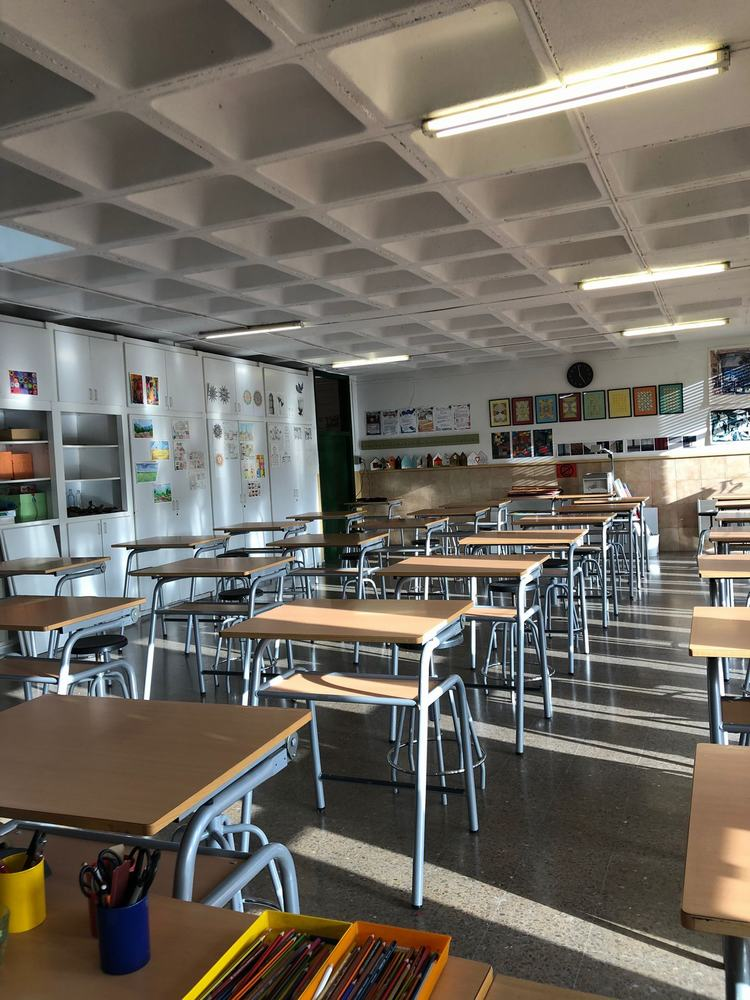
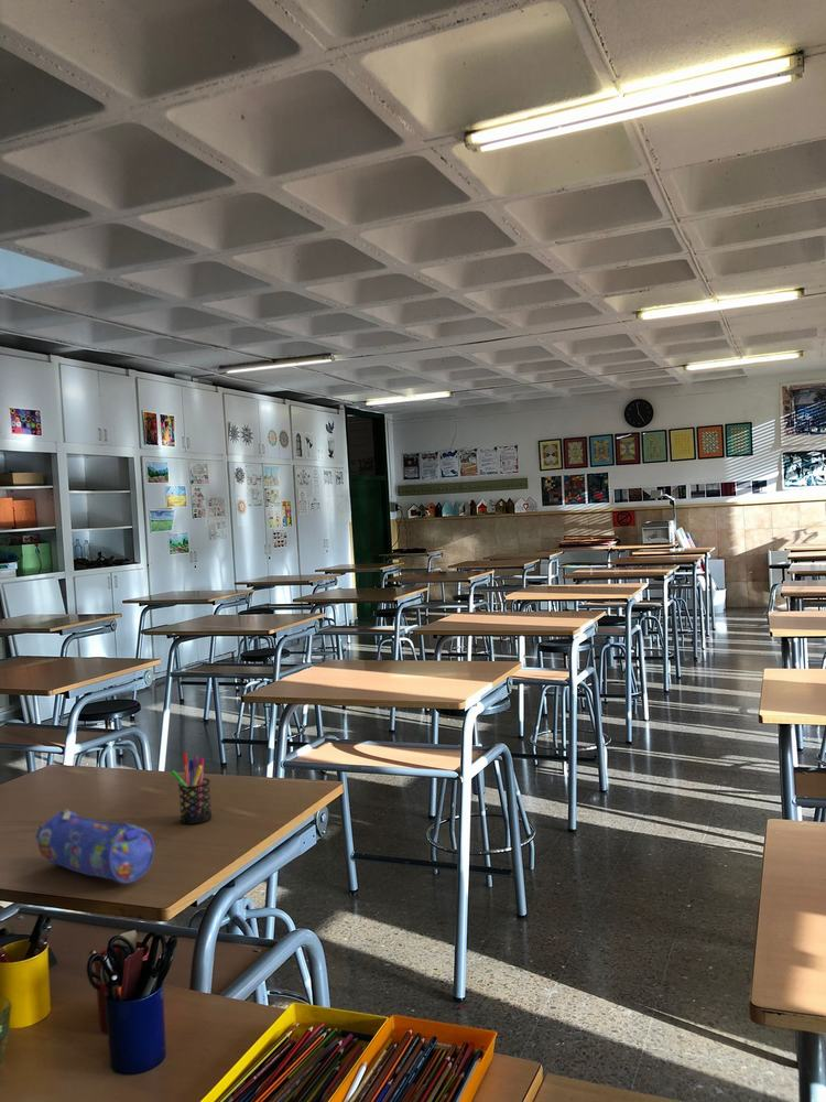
+ pencil case [33,808,155,885]
+ pen holder [170,753,214,824]
